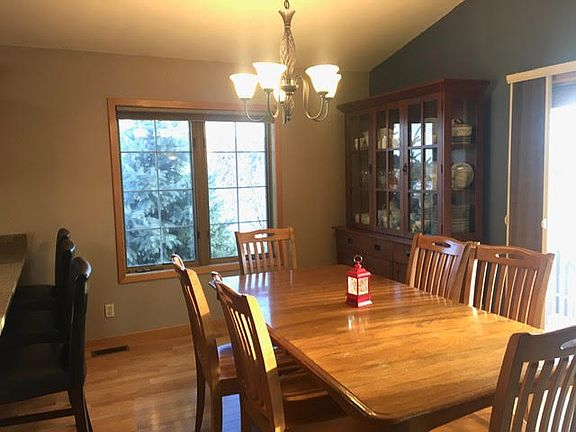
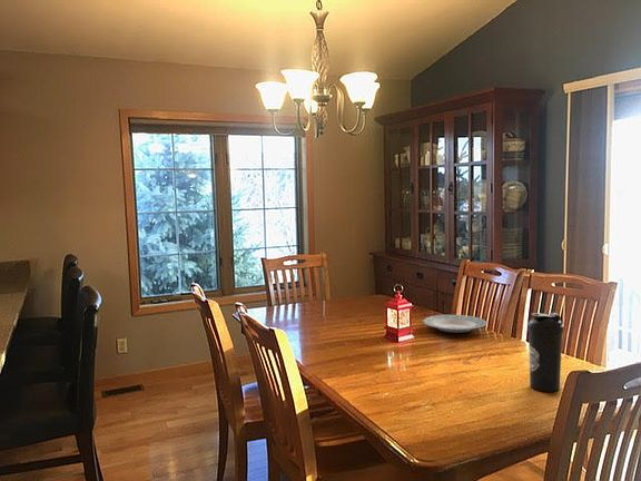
+ plate [422,314,489,334]
+ water bottle [526,312,564,393]
